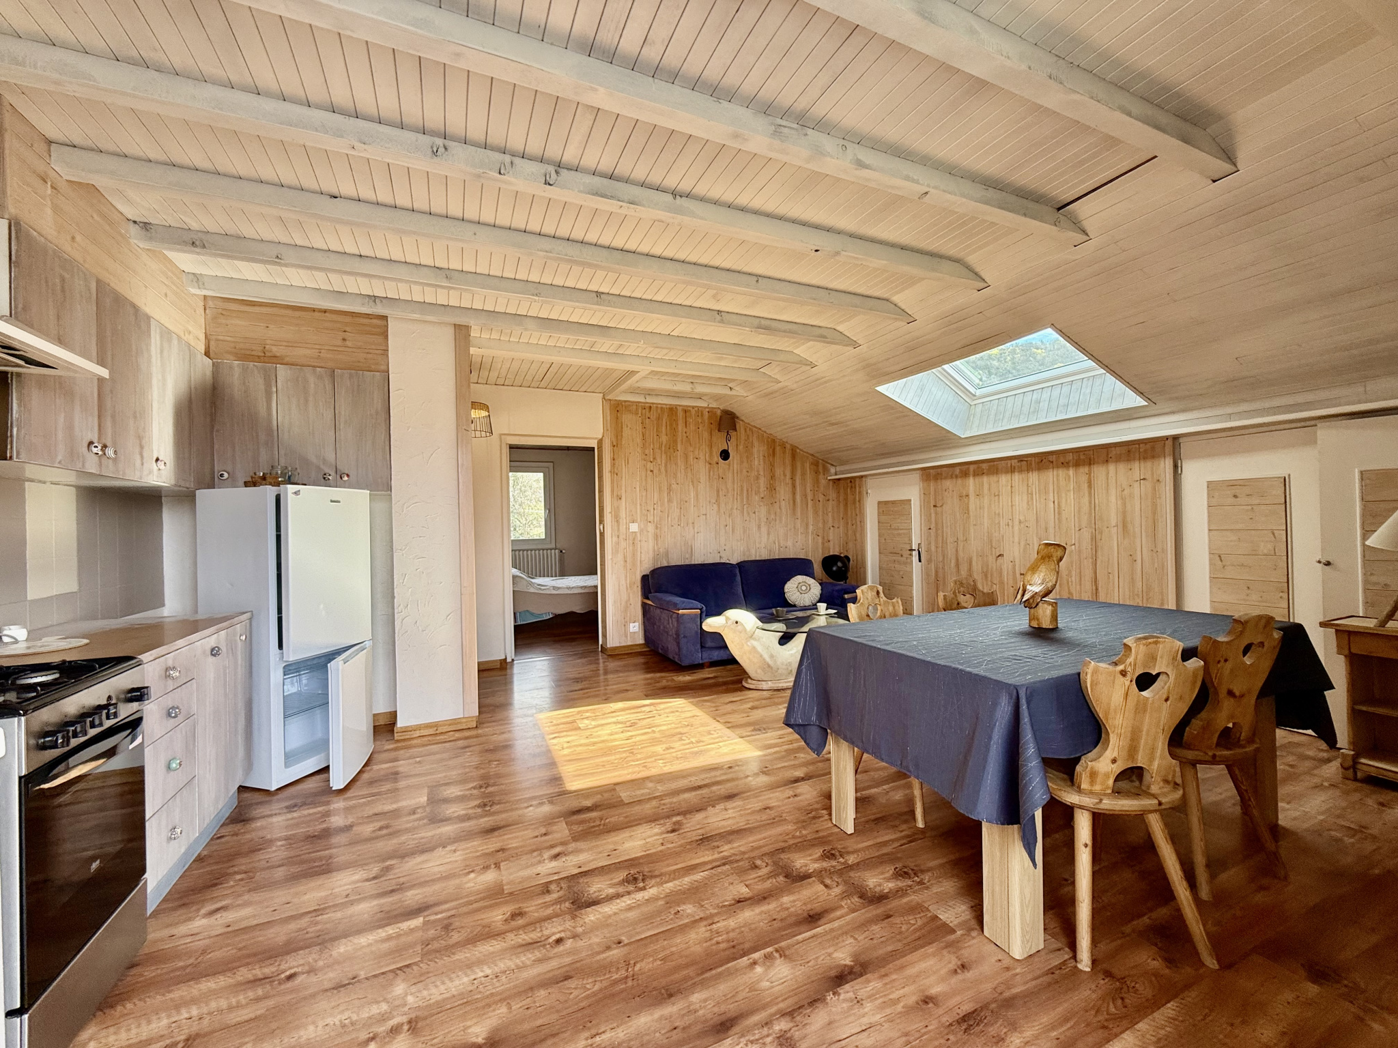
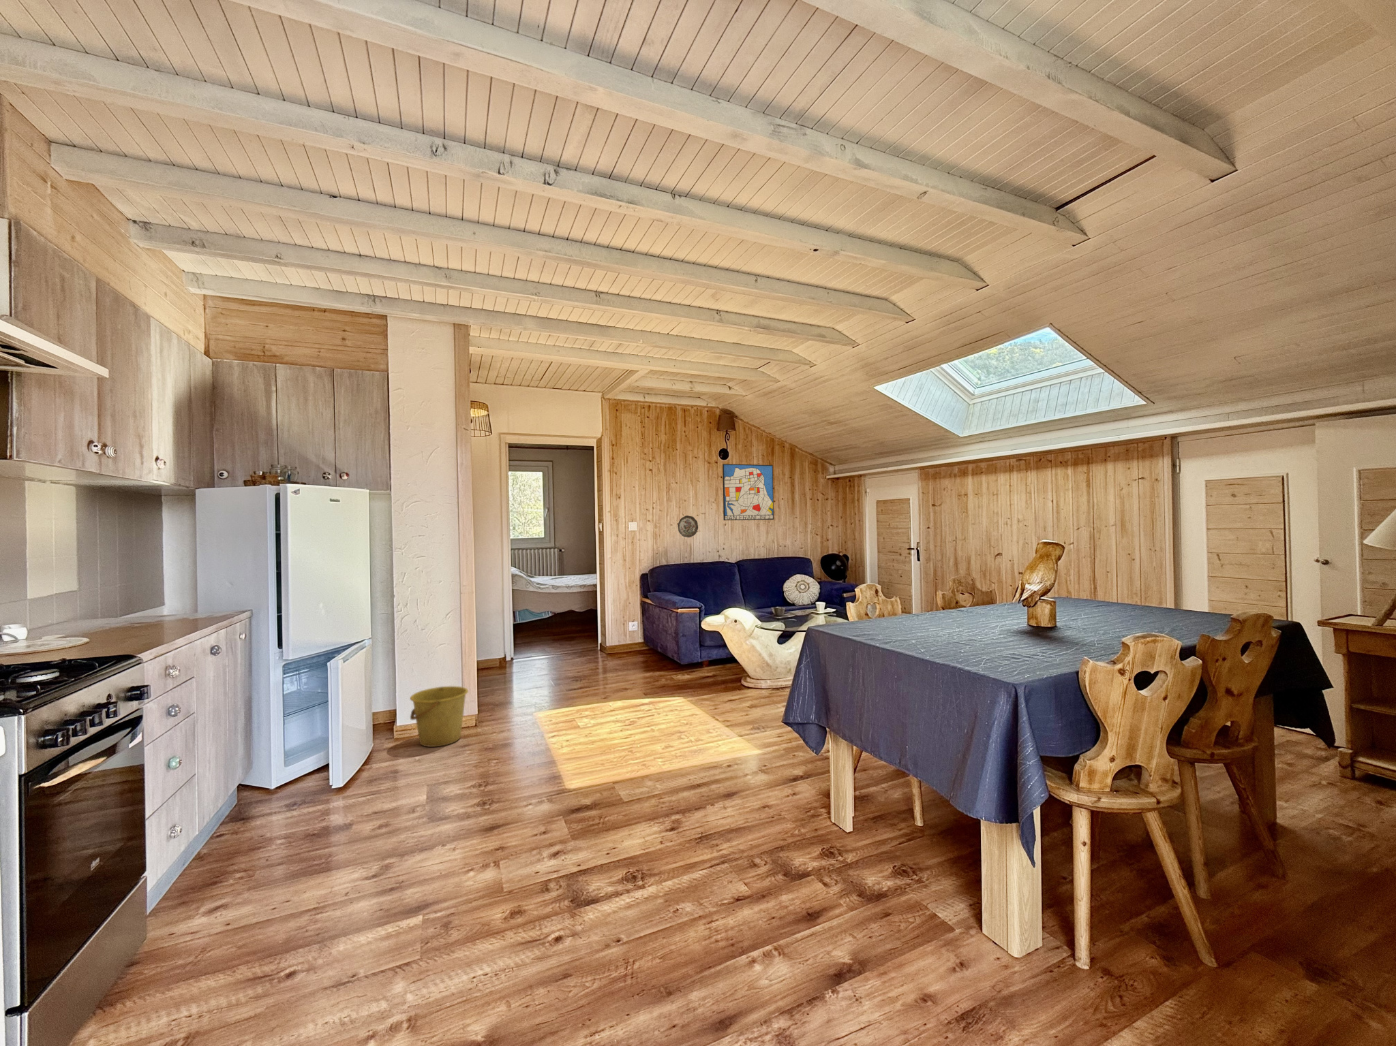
+ decorative plate [677,515,699,538]
+ bucket [409,686,469,748]
+ wall art [722,463,774,521]
